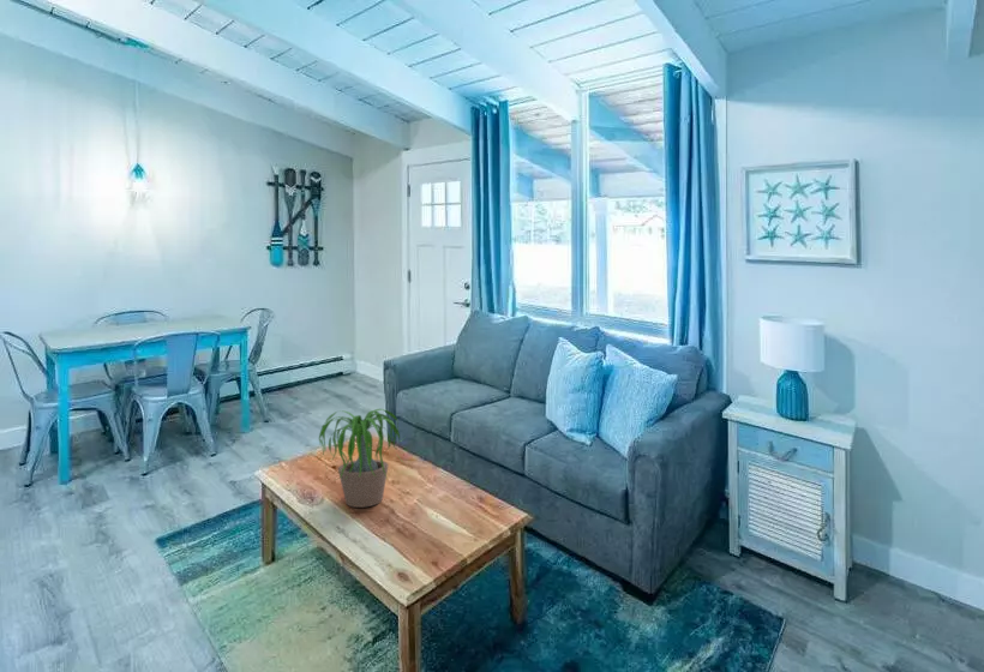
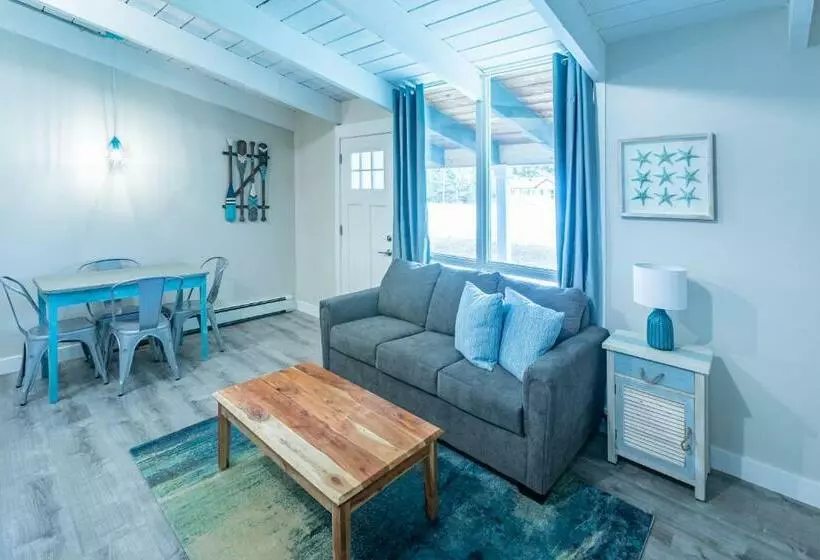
- potted plant [302,408,413,509]
